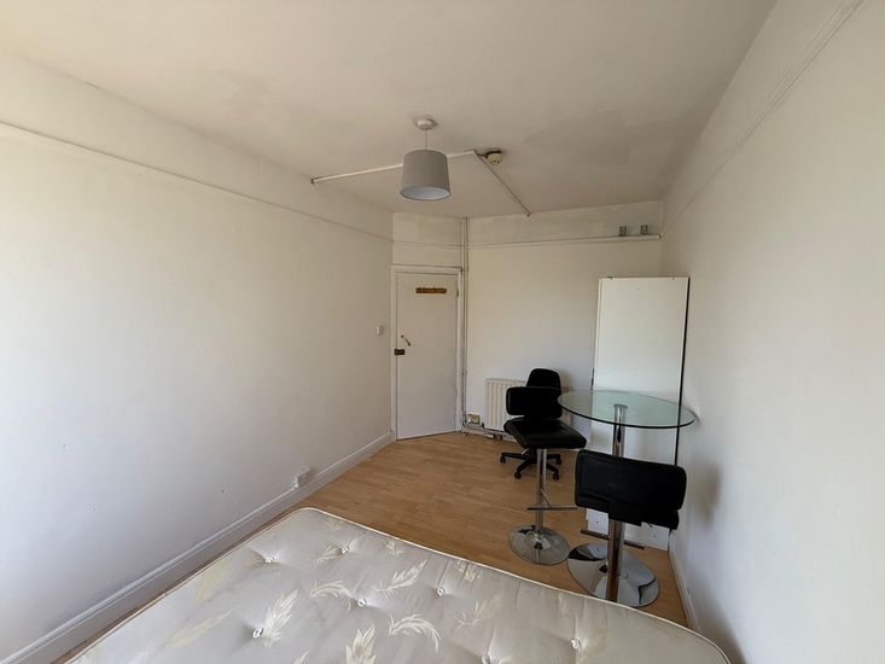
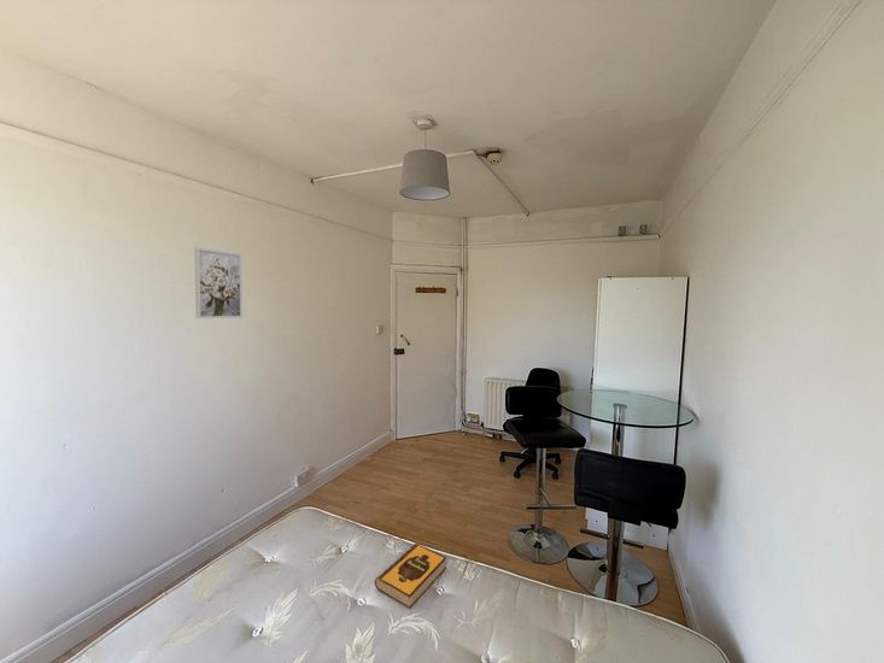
+ wall art [193,246,244,319]
+ hardback book [374,542,447,610]
